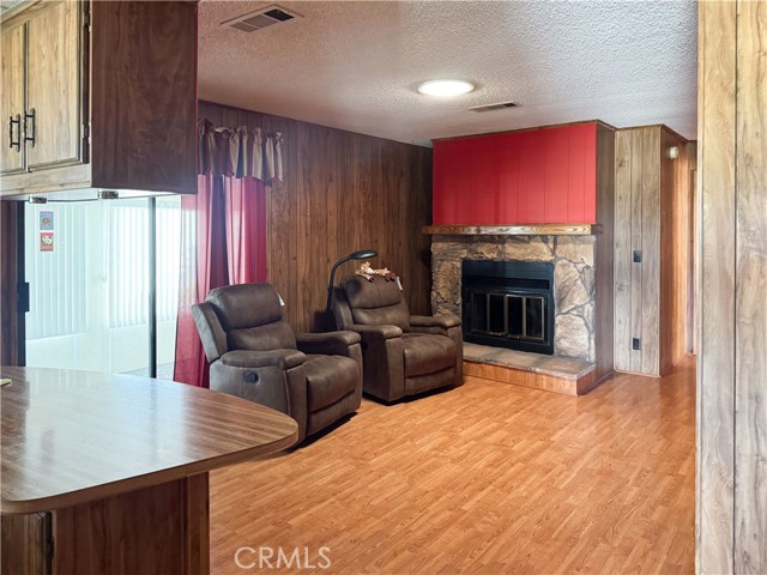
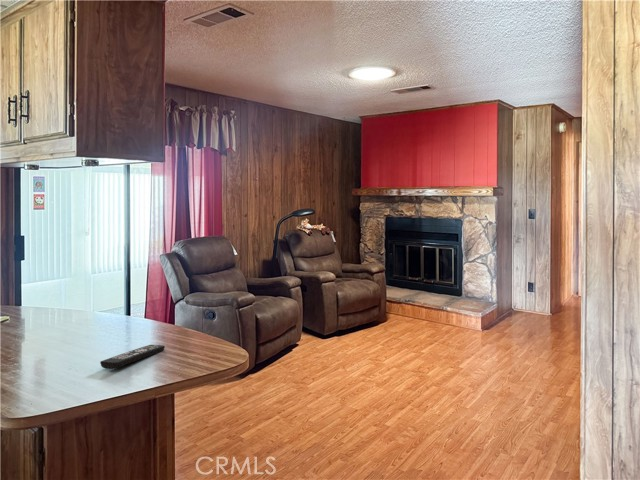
+ remote control [99,344,166,370]
